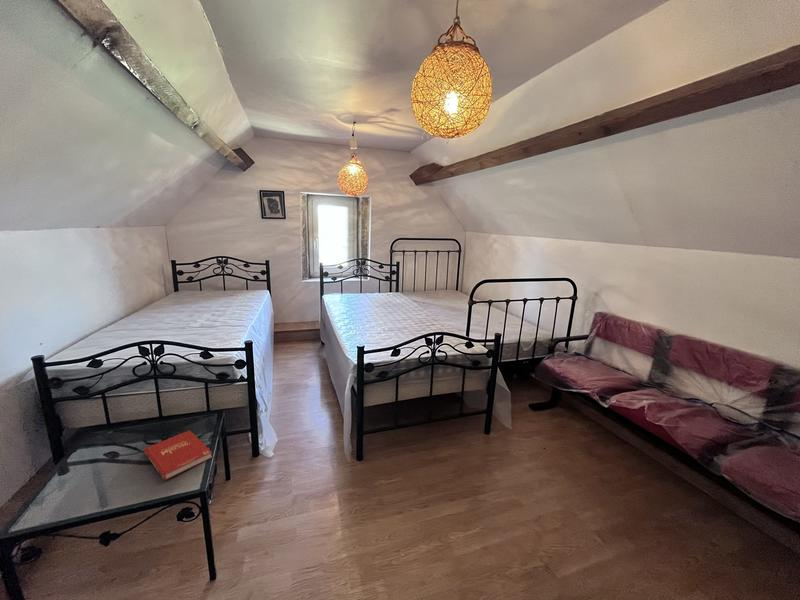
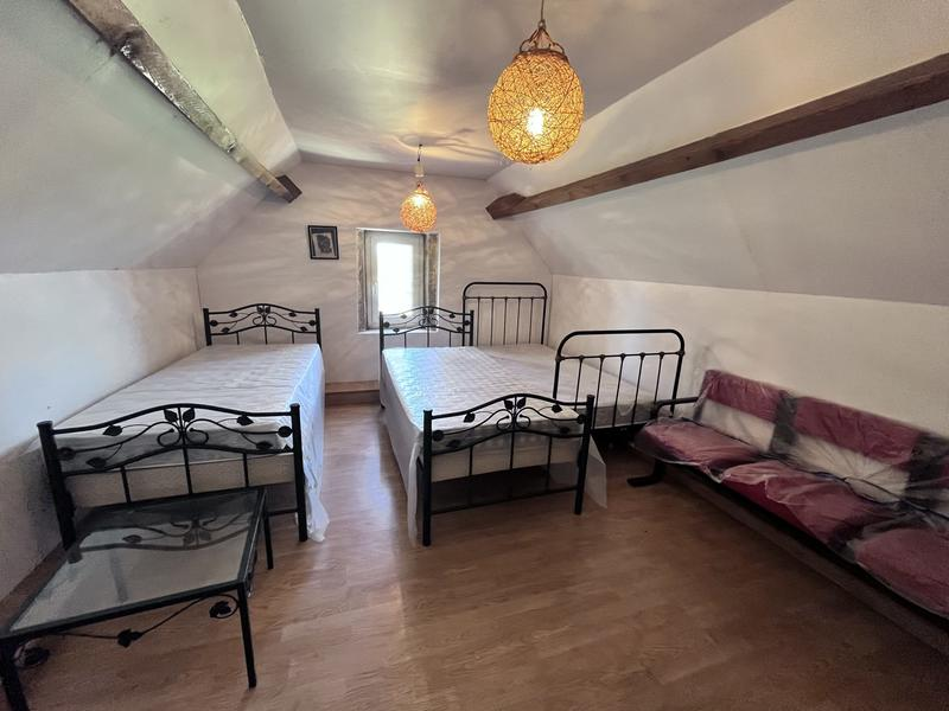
- book [143,429,213,481]
